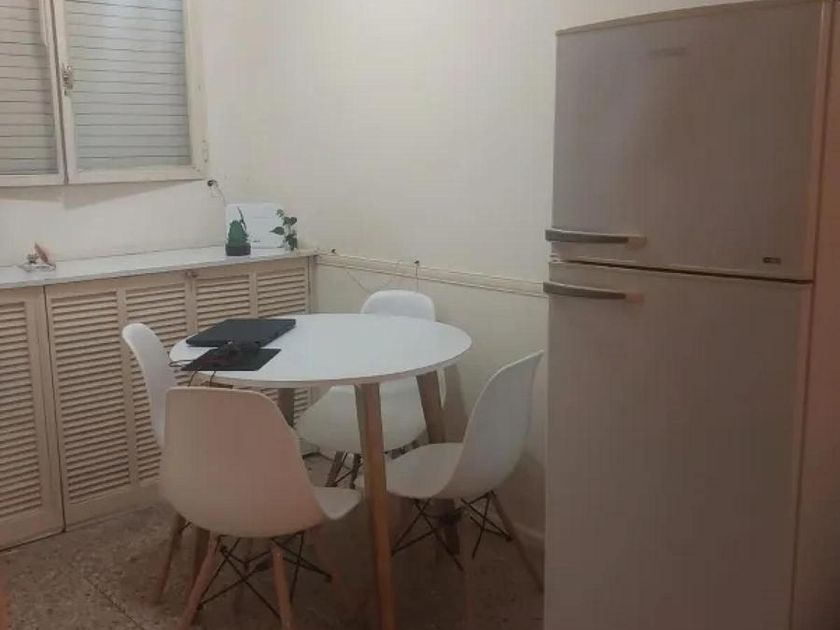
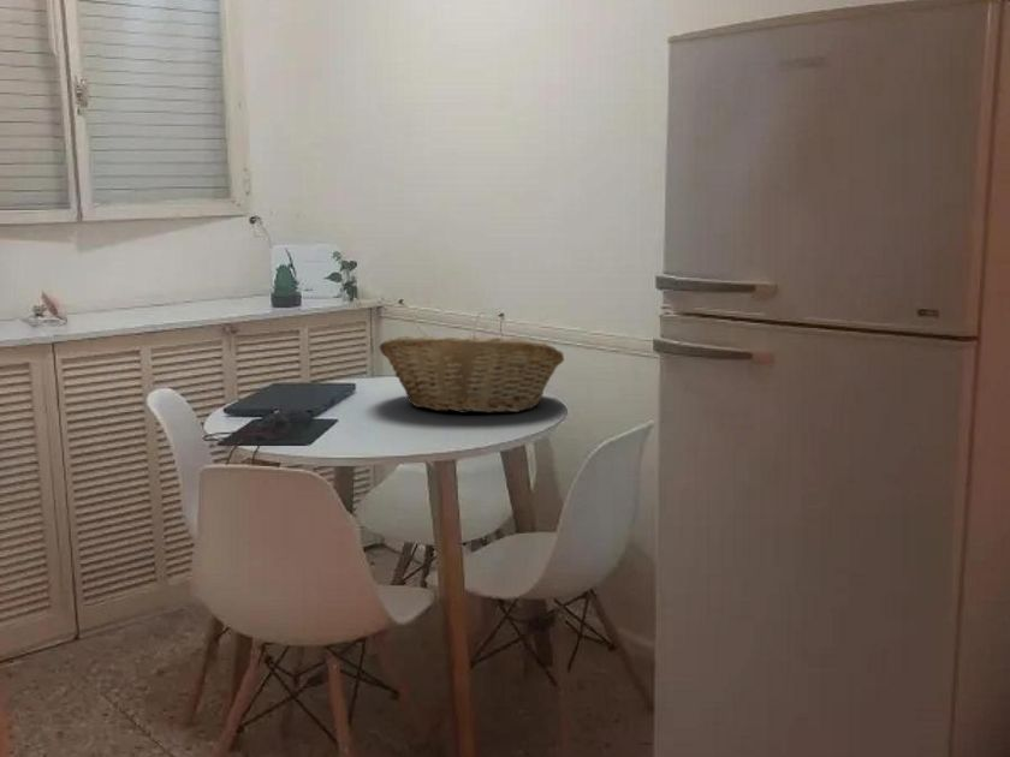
+ fruit basket [378,334,565,415]
